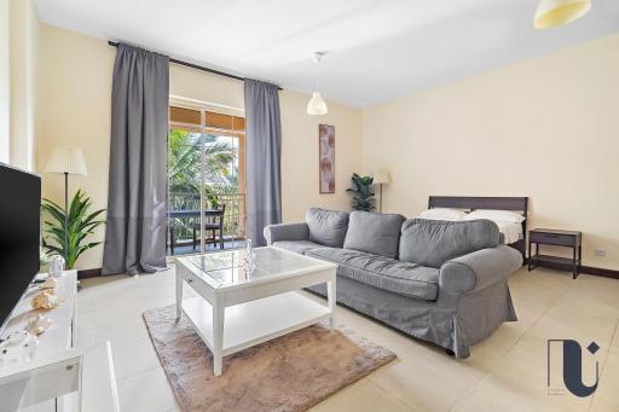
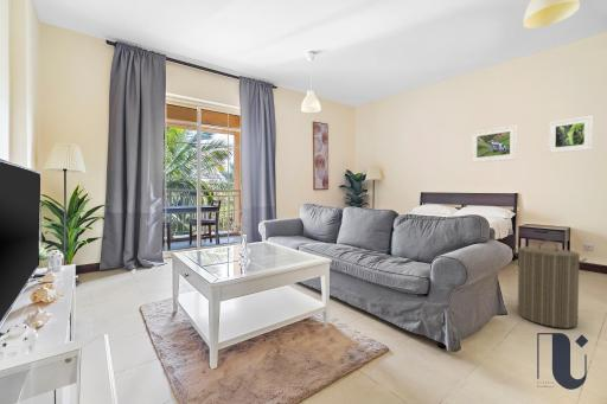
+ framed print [548,115,594,154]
+ laundry hamper [512,238,588,329]
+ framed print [469,124,518,165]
